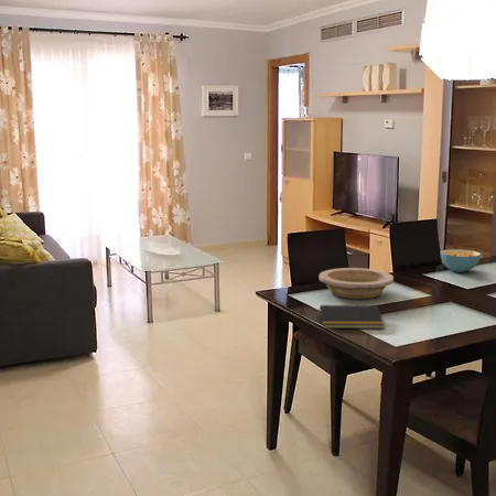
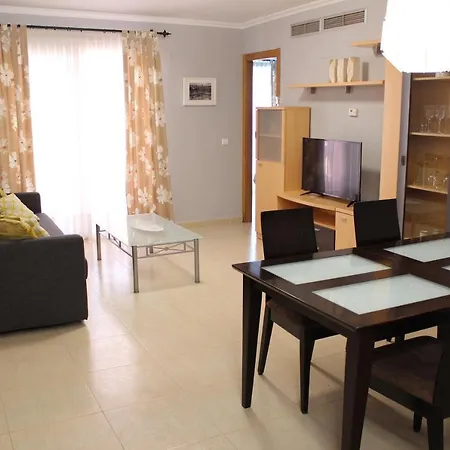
- notepad [316,304,386,330]
- bowl [319,267,395,300]
- cereal bowl [439,248,482,273]
